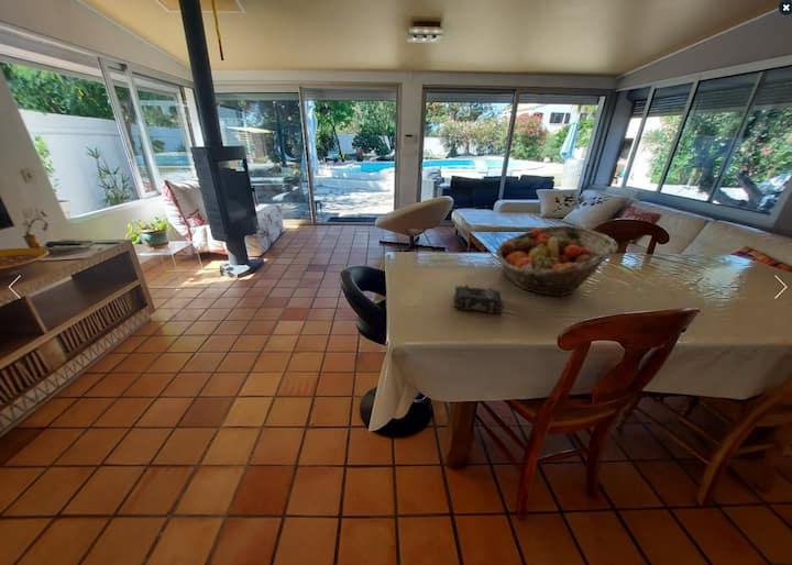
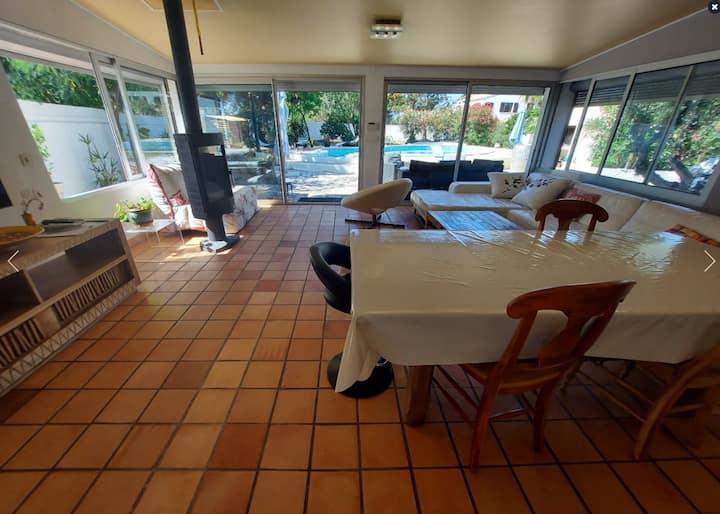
- book [453,284,505,314]
- fruit basket [494,224,619,298]
